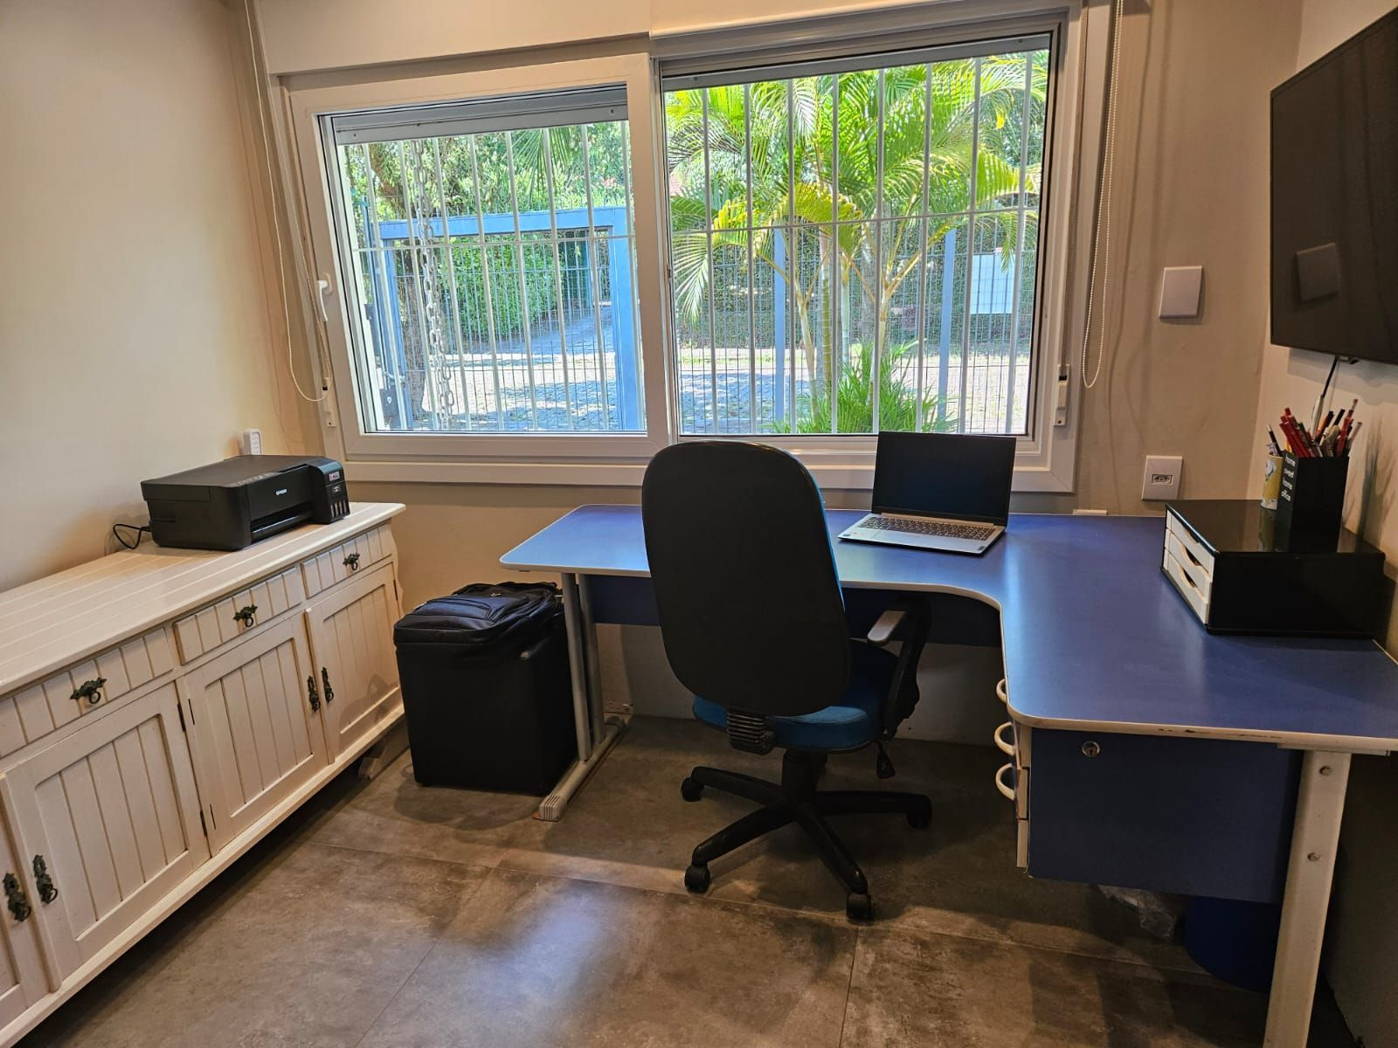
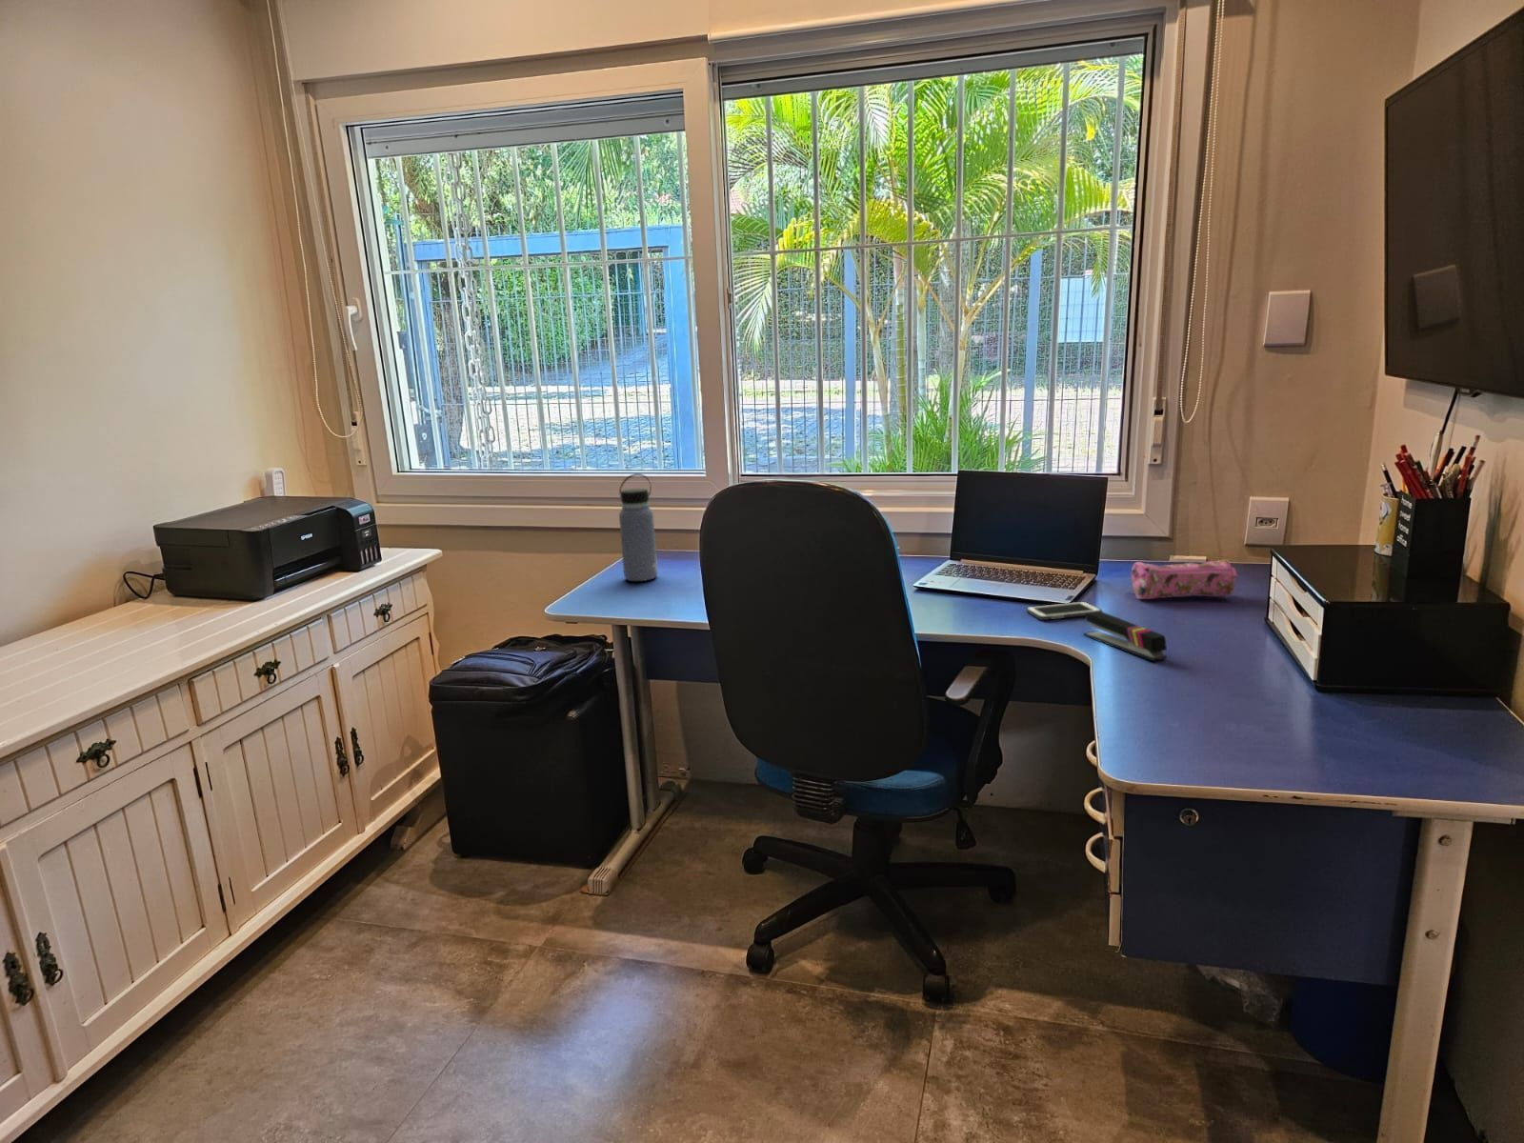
+ water bottle [618,472,658,582]
+ stapler [1082,611,1168,662]
+ pencil case [1130,558,1240,600]
+ cell phone [1025,602,1103,621]
